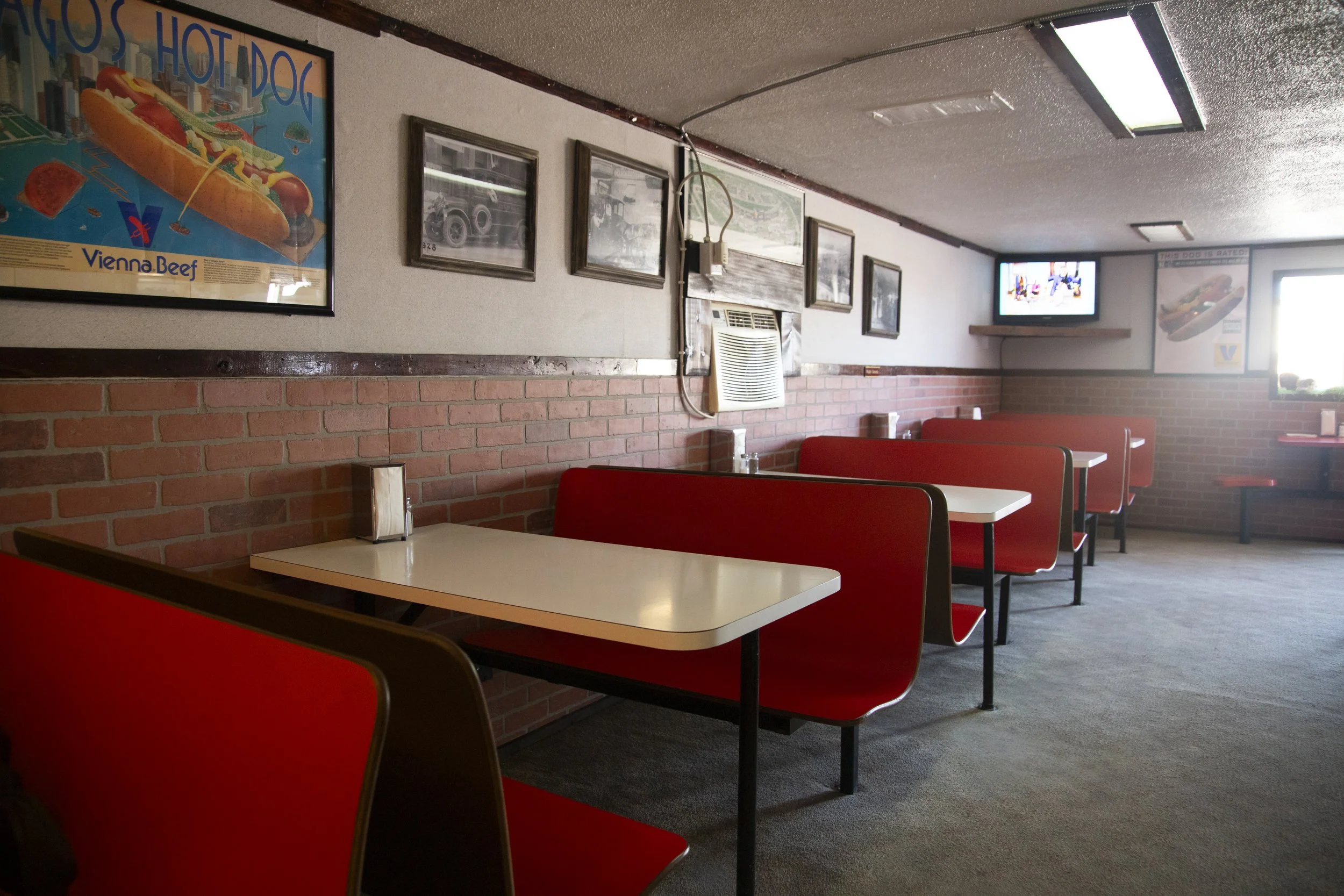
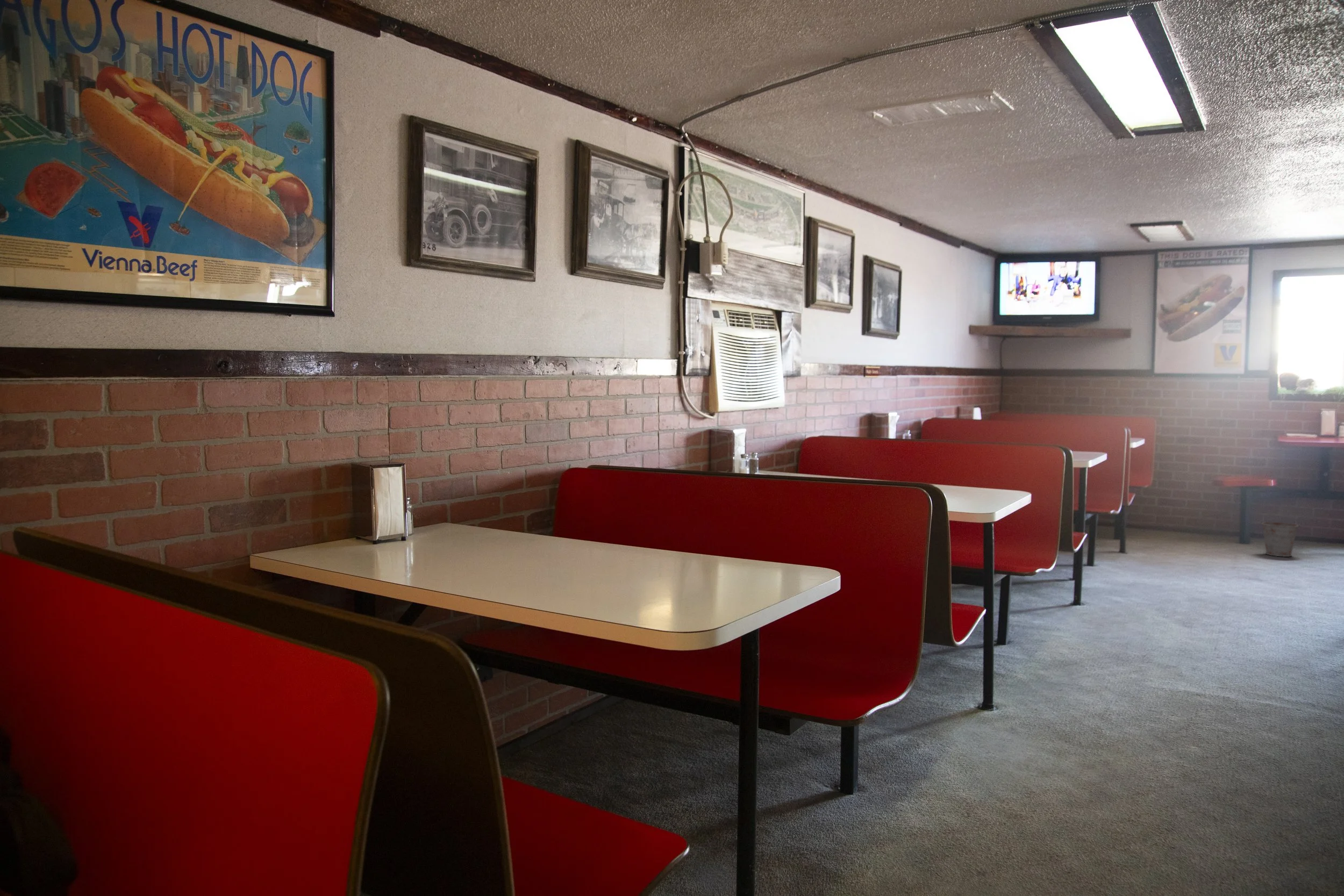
+ bucket [1260,520,1301,557]
